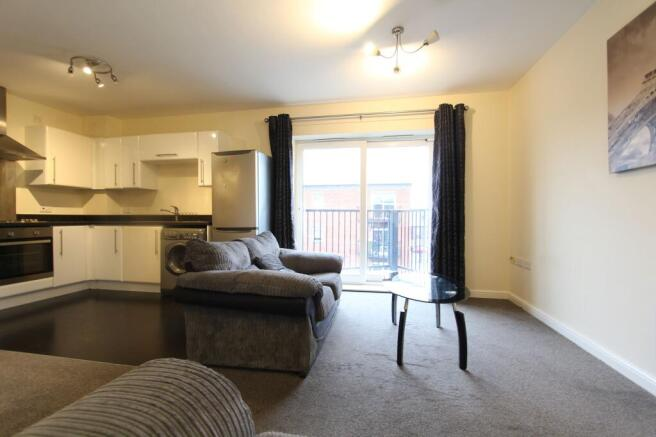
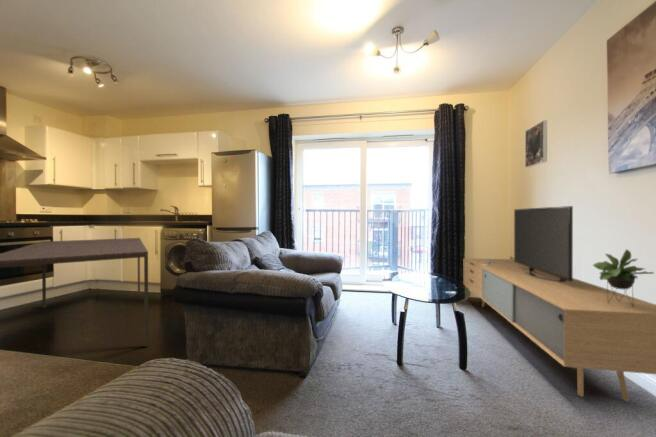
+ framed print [524,119,548,169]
+ dining table [0,237,150,348]
+ media console [463,205,656,402]
